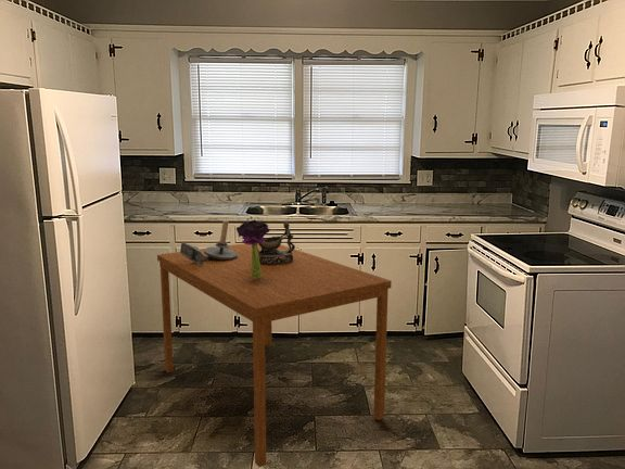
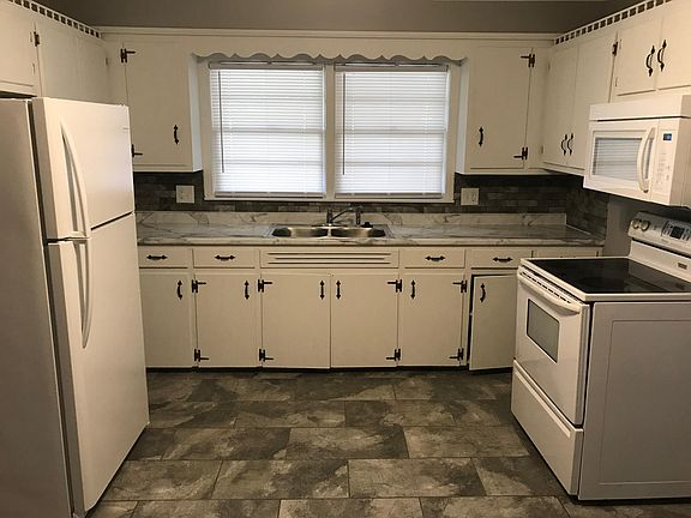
- decorative bowl [245,220,296,265]
- bouquet [235,219,270,279]
- candlestick [179,216,238,265]
- dining table [156,243,393,468]
